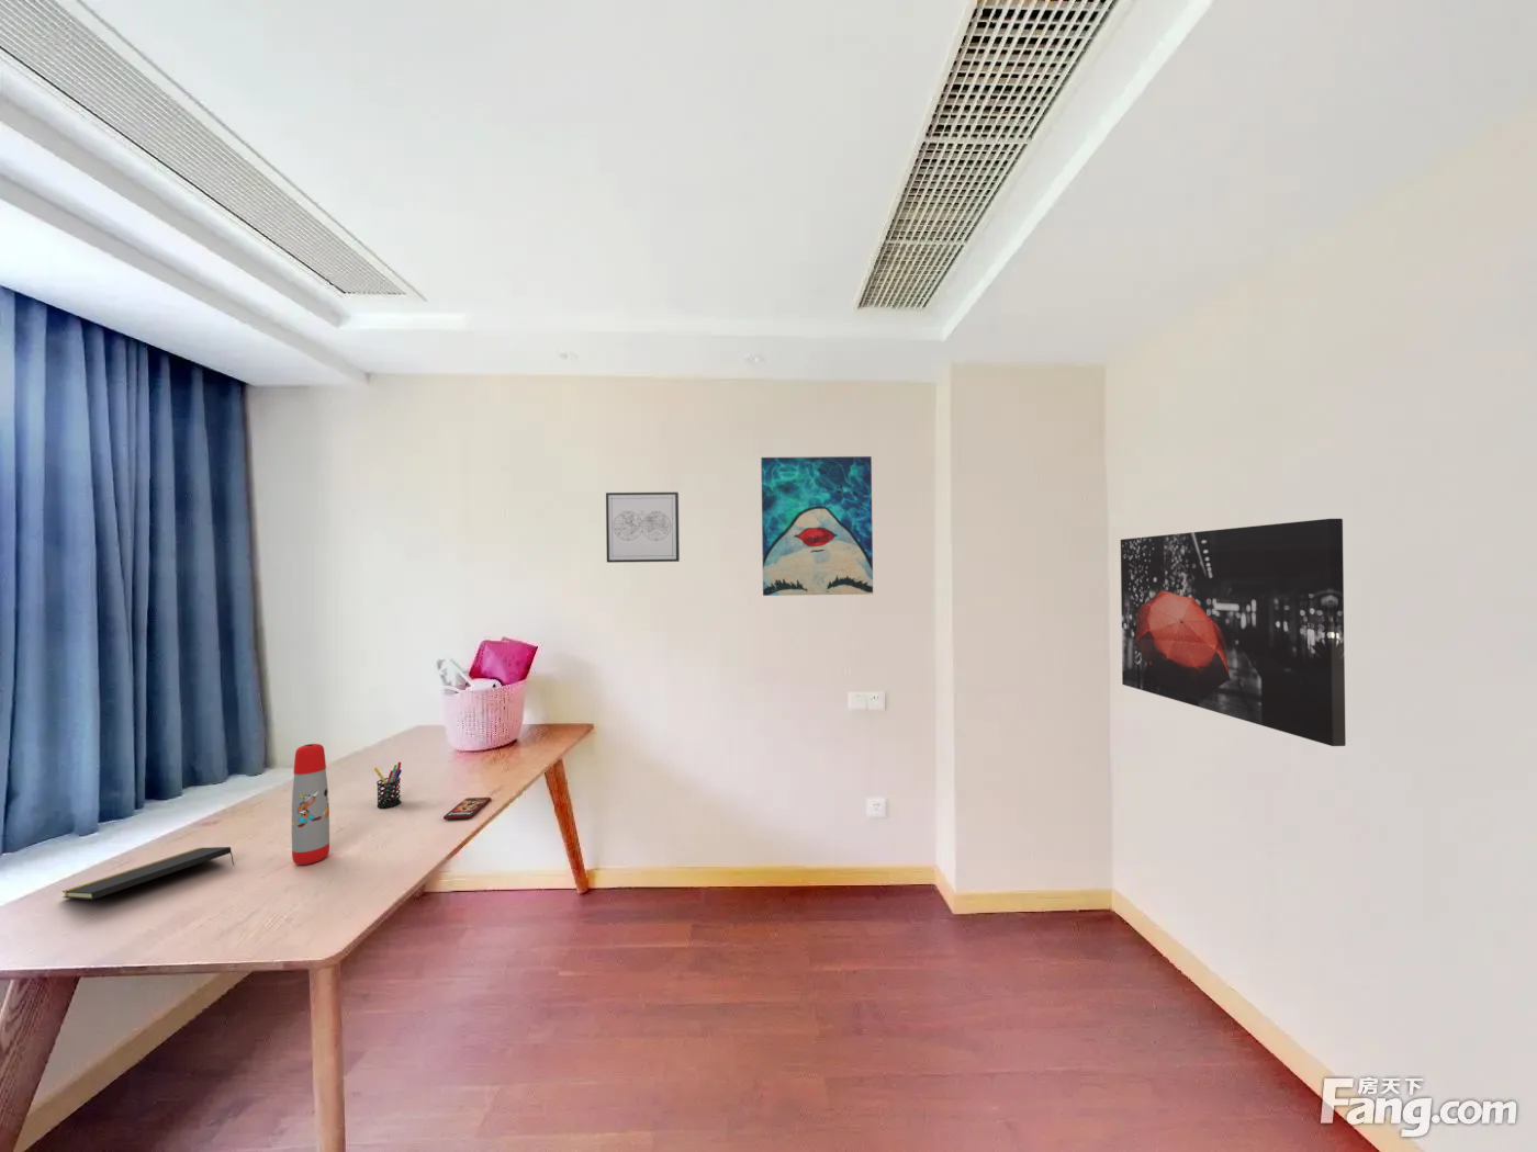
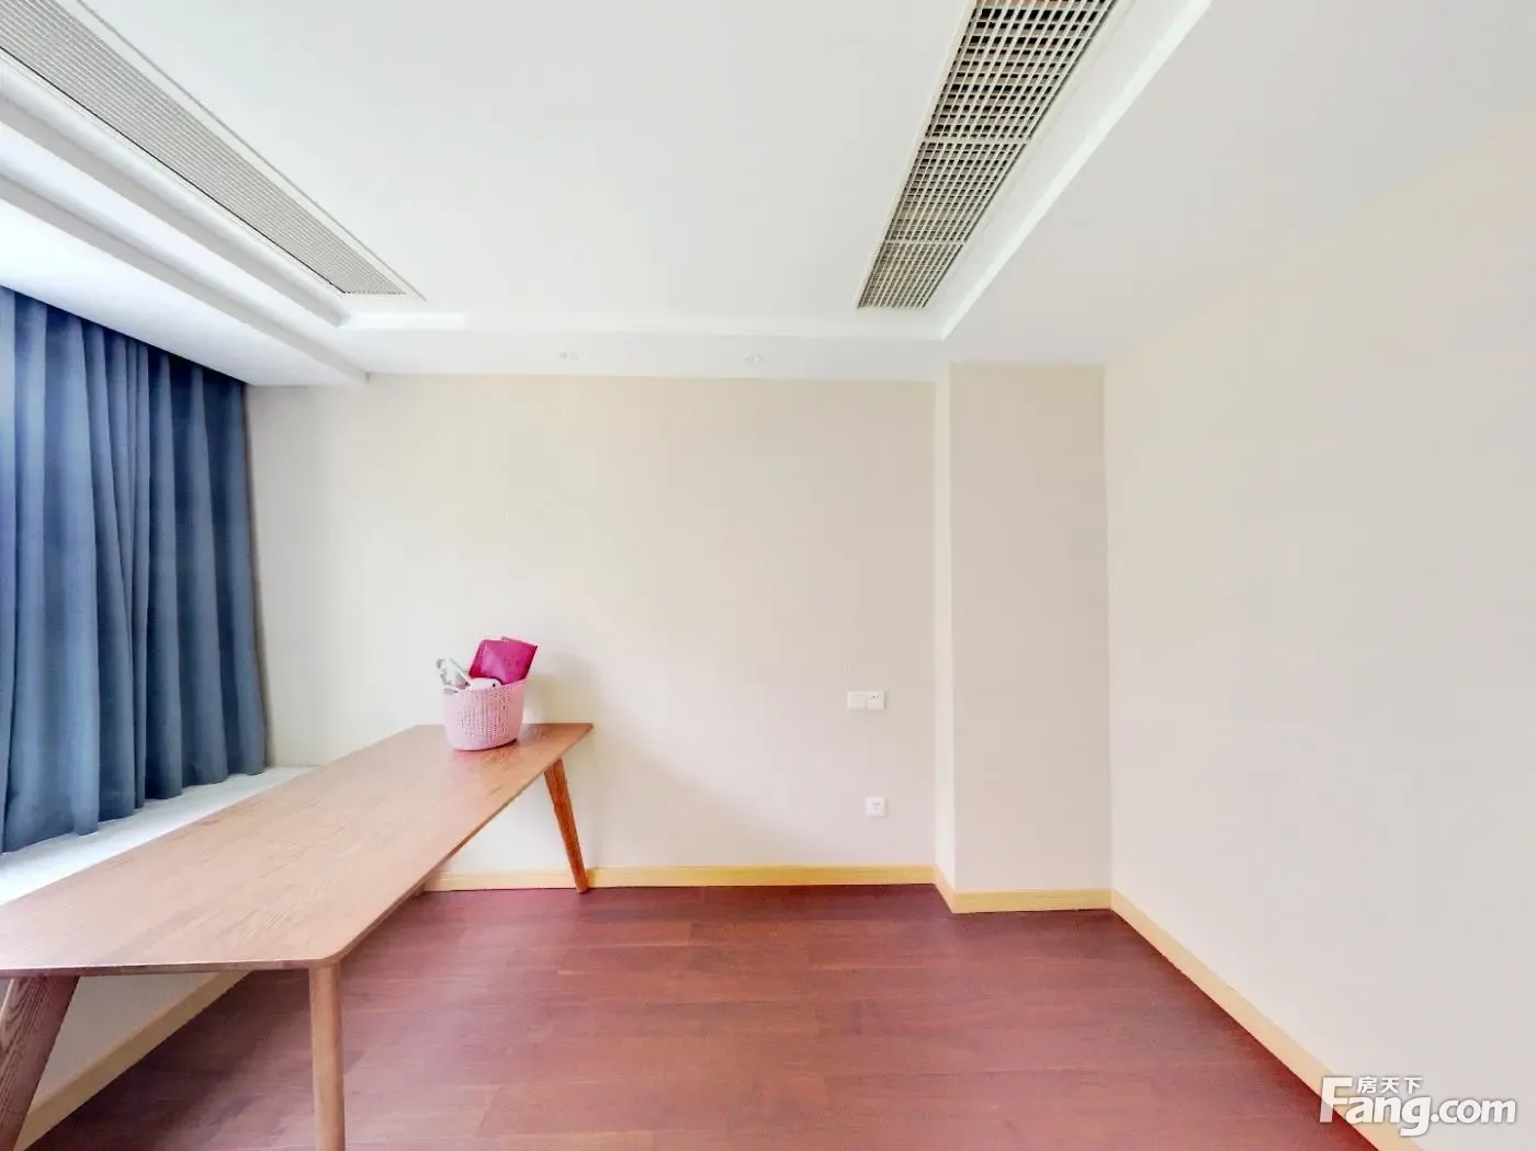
- wall art [605,491,680,564]
- wall art [760,455,874,597]
- smartphone [443,796,491,820]
- pen holder [373,761,403,808]
- notepad [62,846,235,900]
- water bottle [290,743,330,865]
- wall art [1119,518,1347,747]
